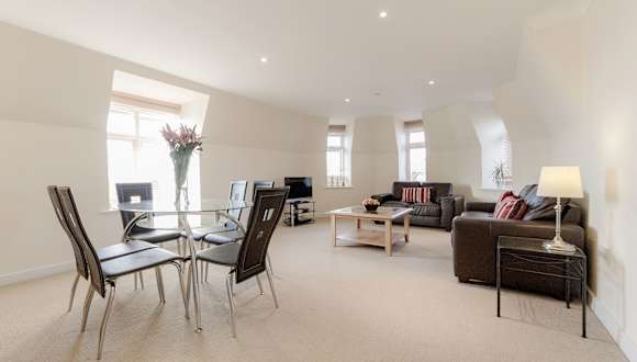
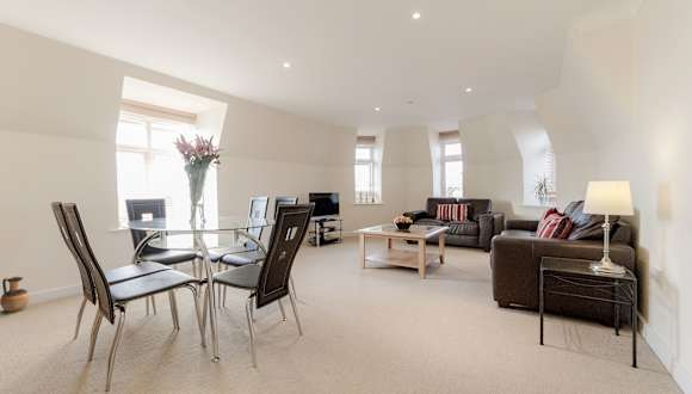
+ ceramic jug [0,276,31,313]
